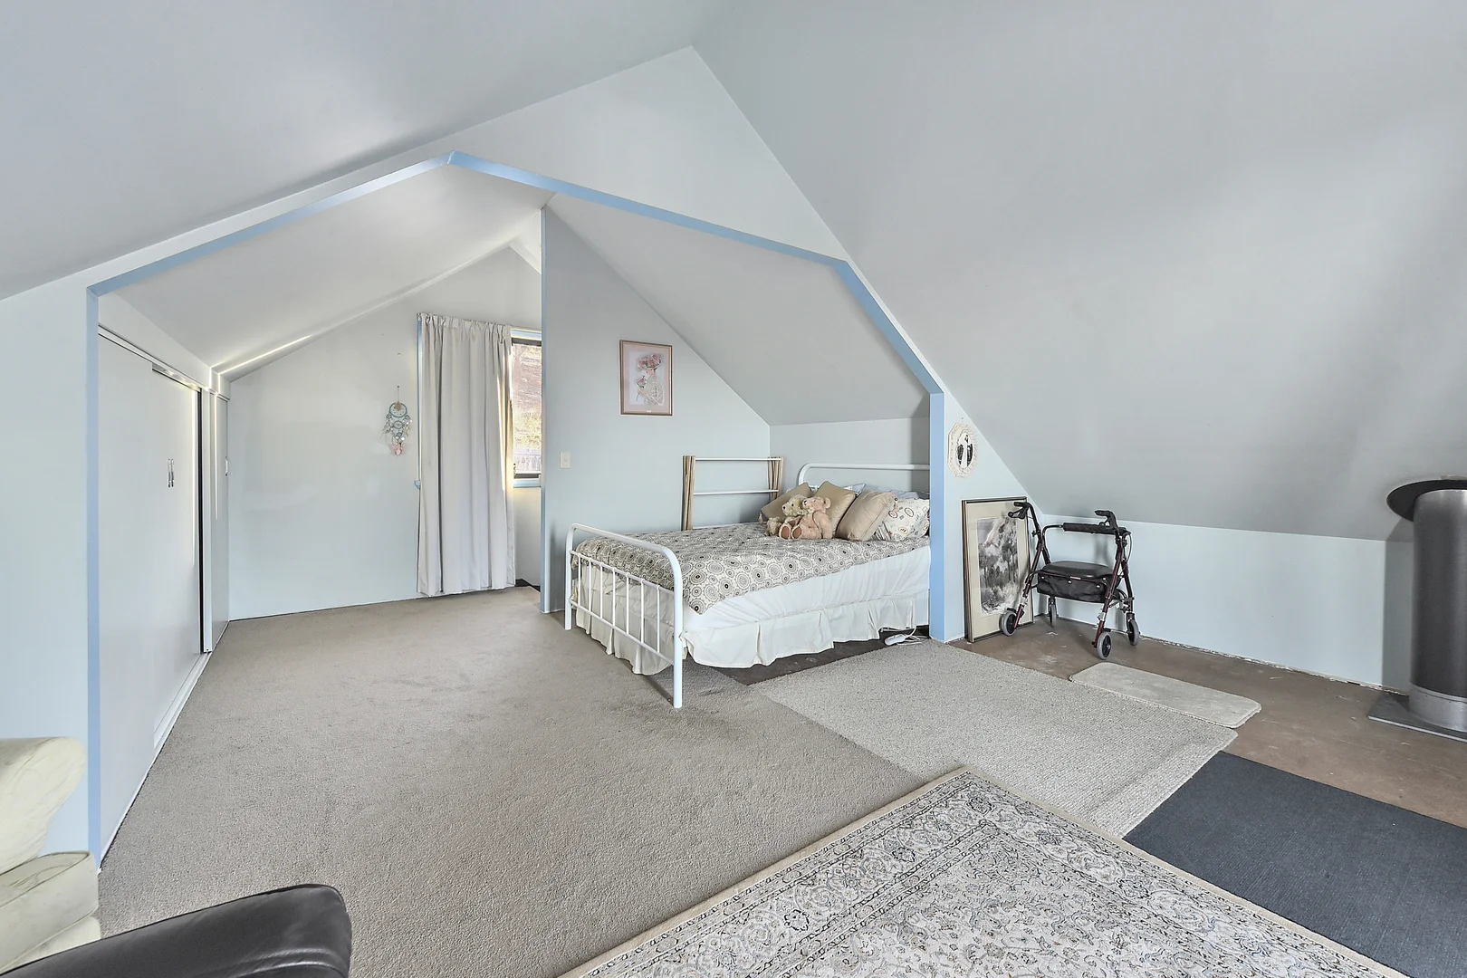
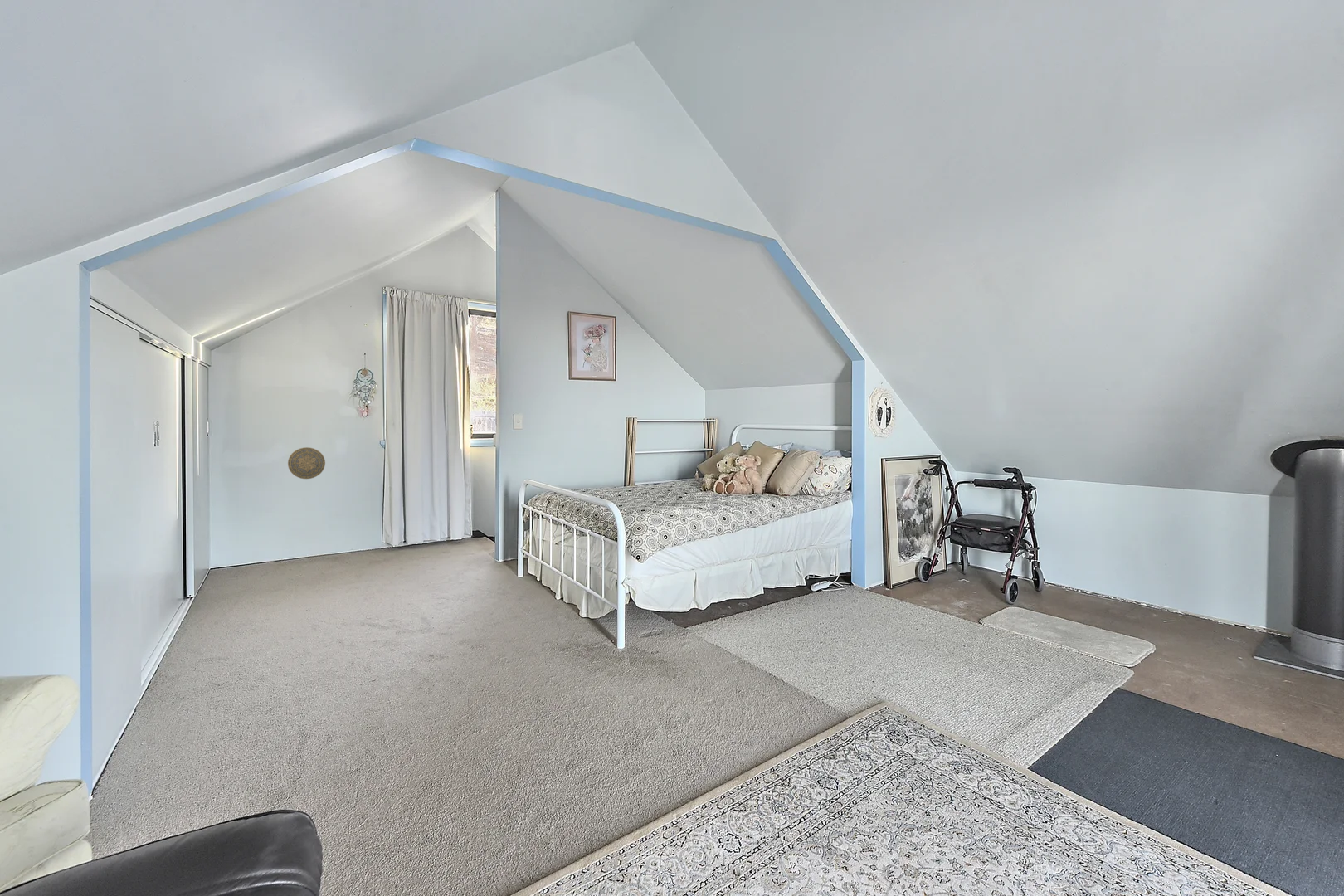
+ decorative plate [287,446,326,480]
